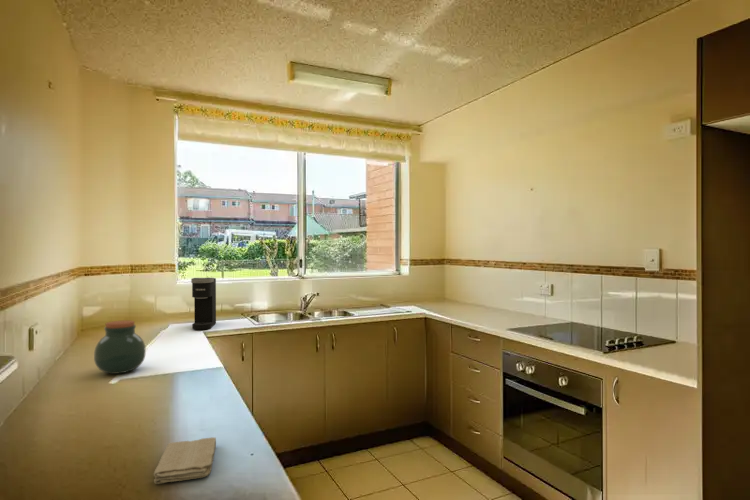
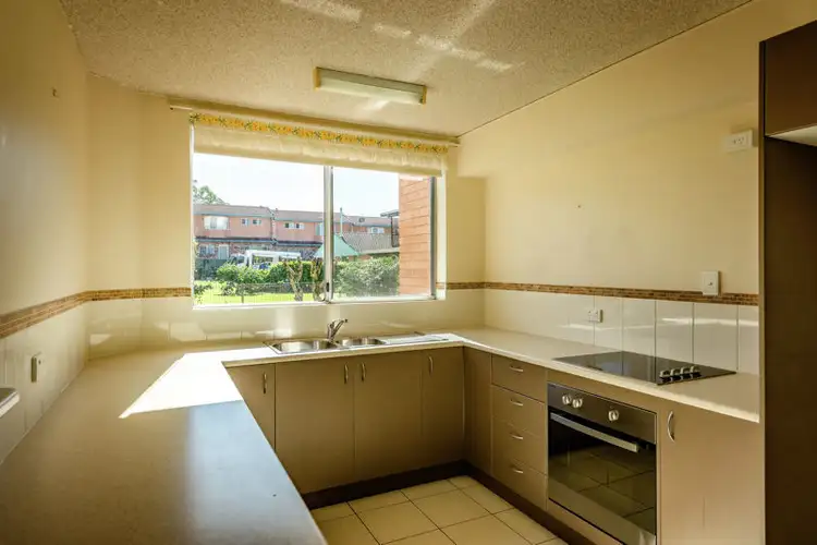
- jar [93,319,147,375]
- washcloth [153,436,217,485]
- coffee maker [190,277,217,331]
